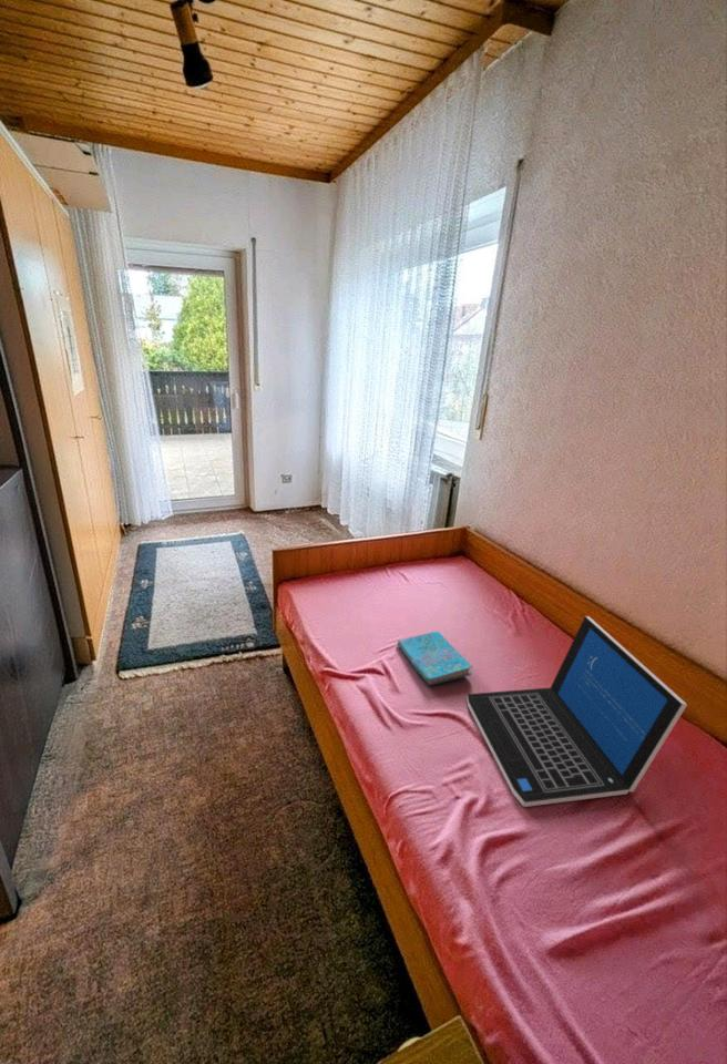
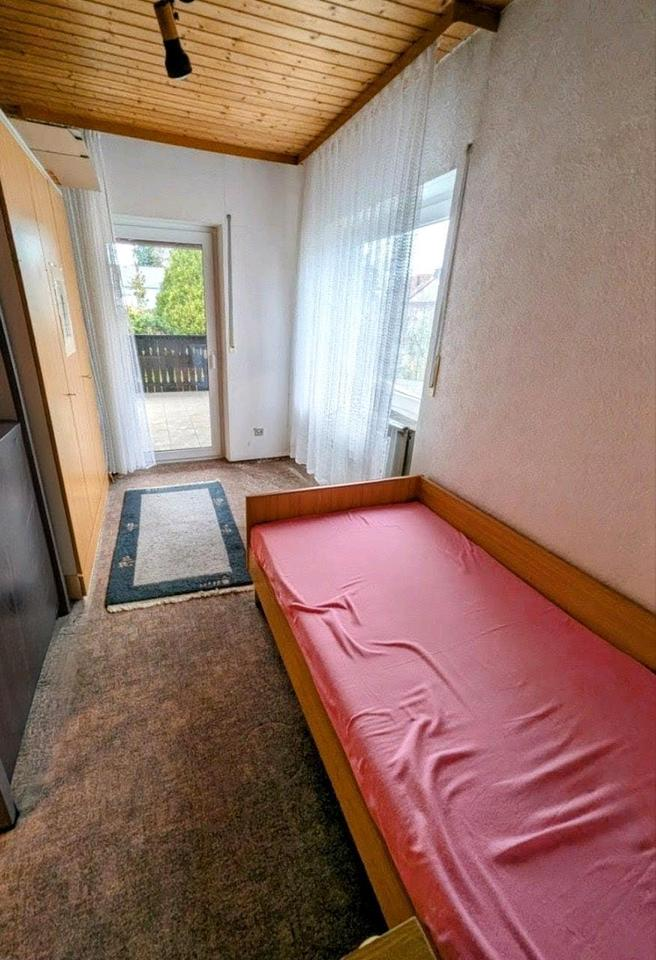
- cover [396,630,473,686]
- laptop [465,615,688,808]
